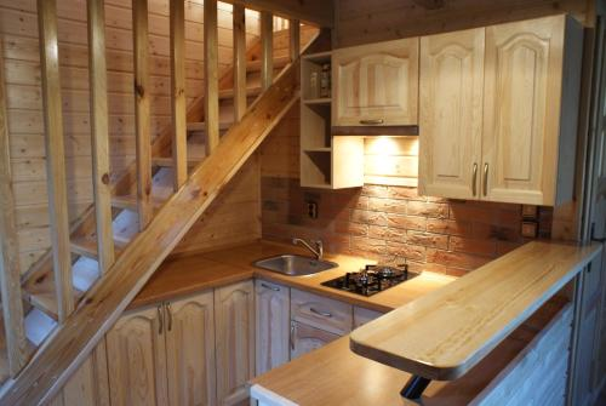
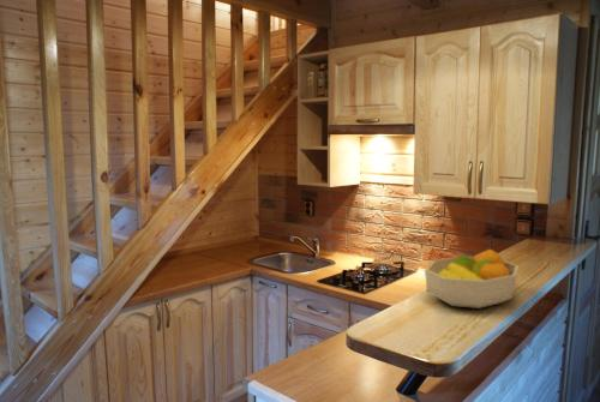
+ fruit bowl [424,248,520,310]
